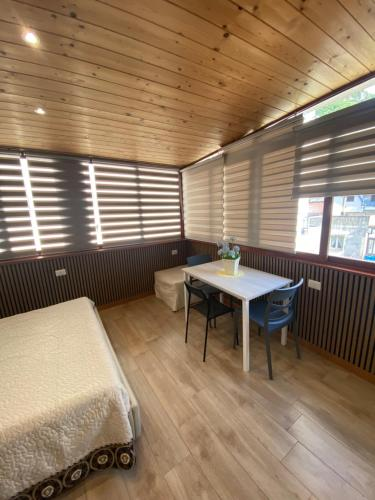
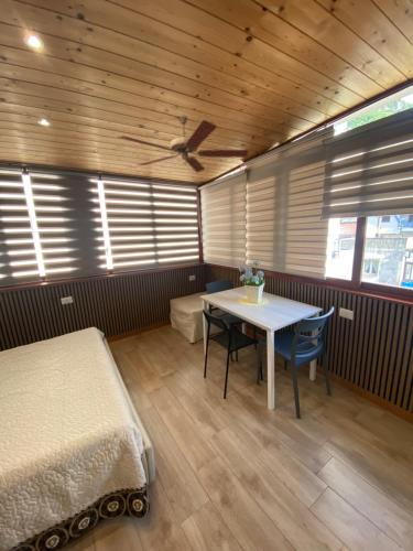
+ ceiling fan [117,115,250,173]
